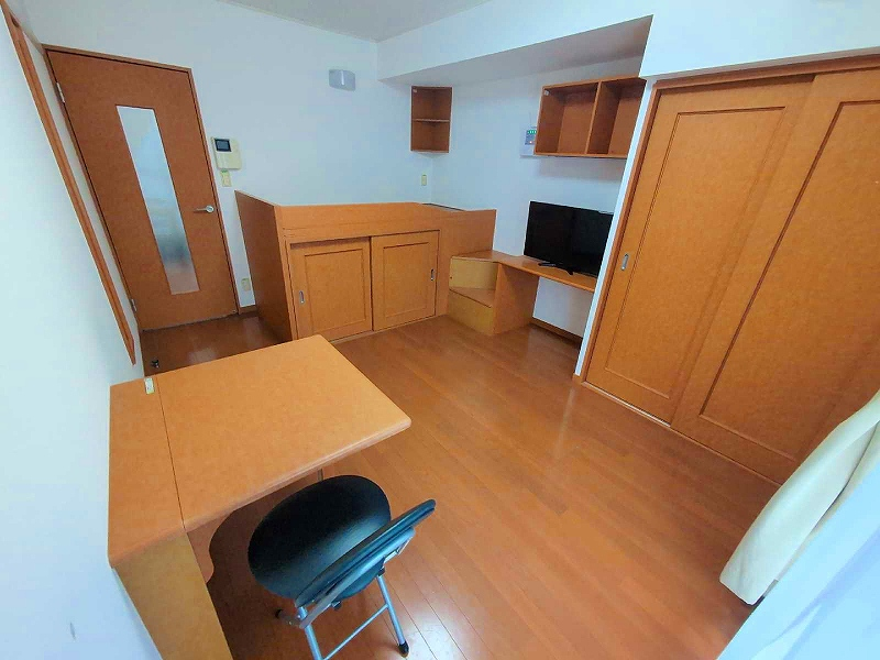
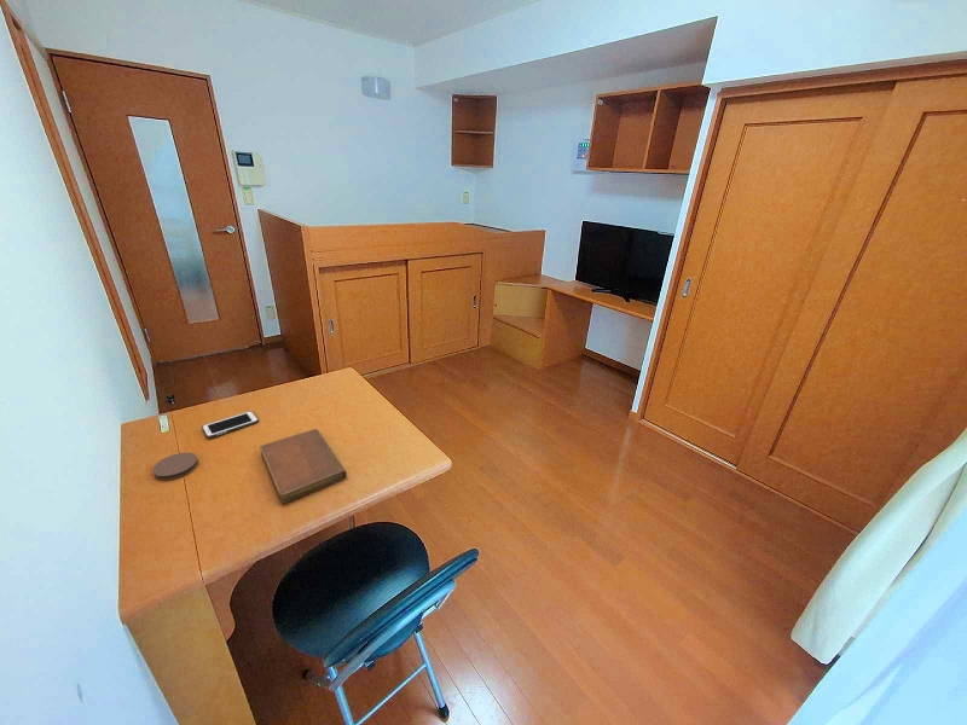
+ coaster [151,452,199,481]
+ notebook [259,428,348,504]
+ cell phone [201,410,260,439]
